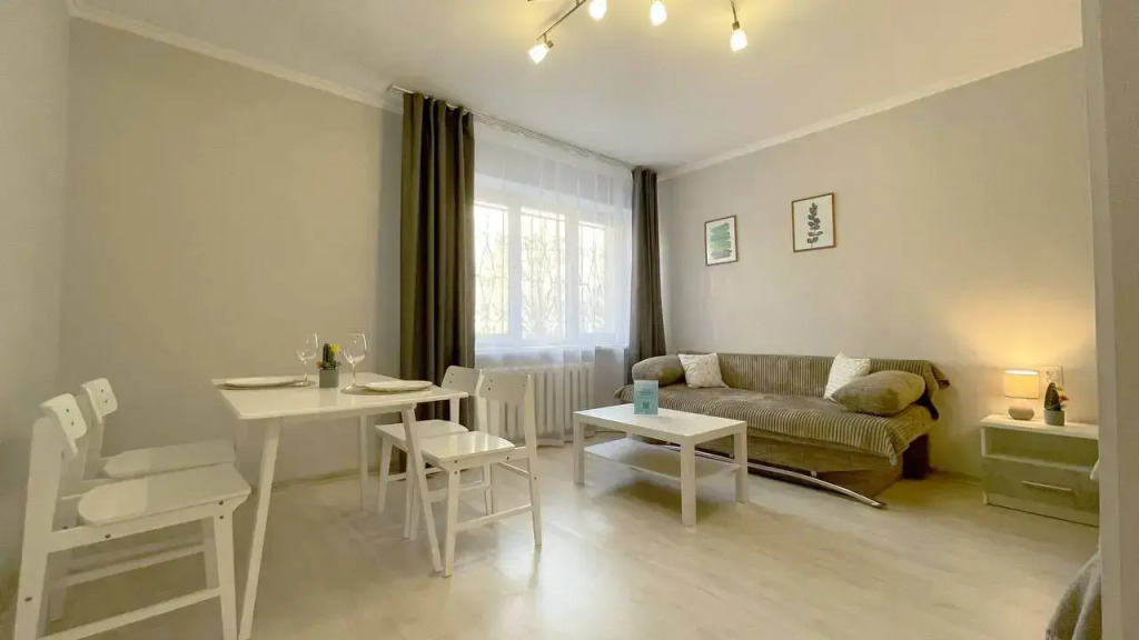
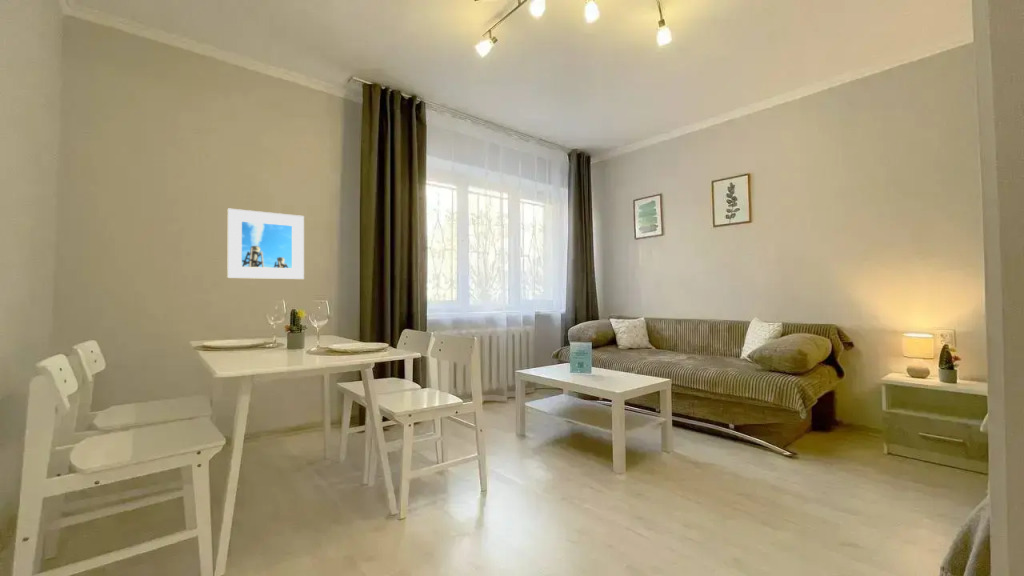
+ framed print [226,208,305,280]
